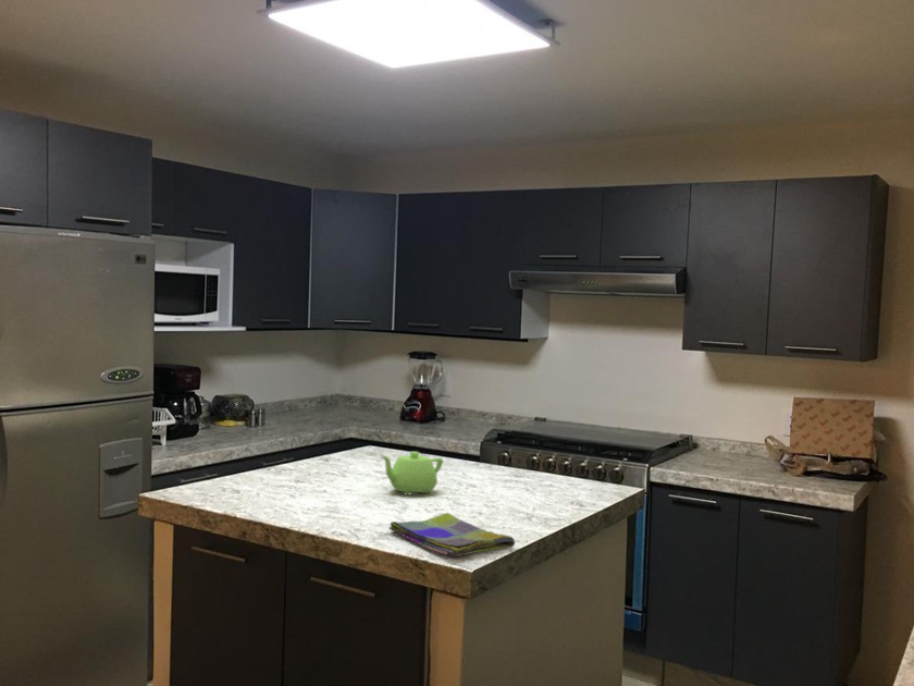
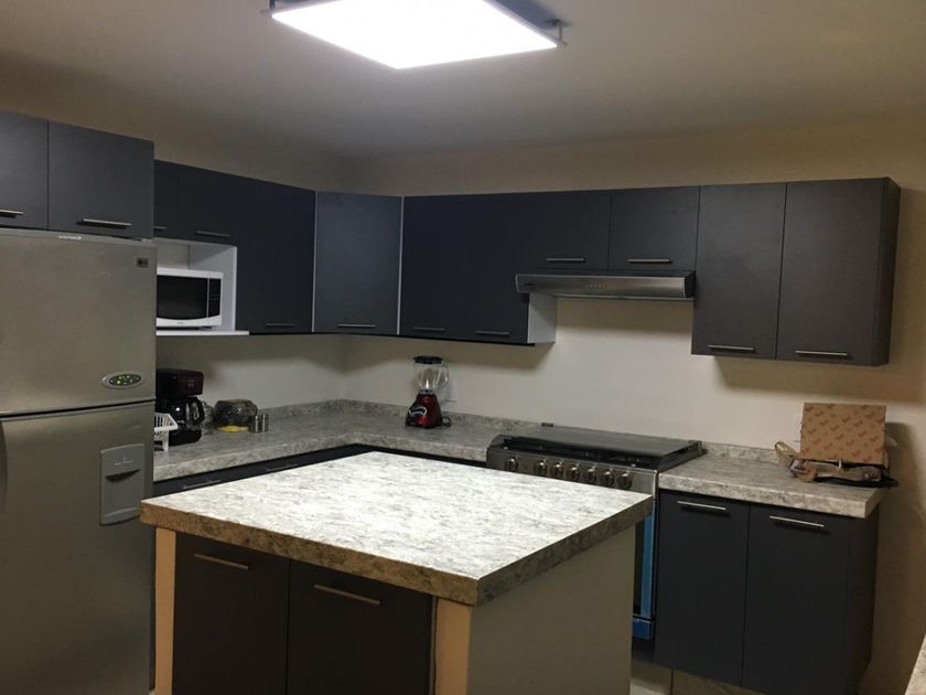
- dish towel [387,512,516,558]
- teapot [380,451,444,495]
